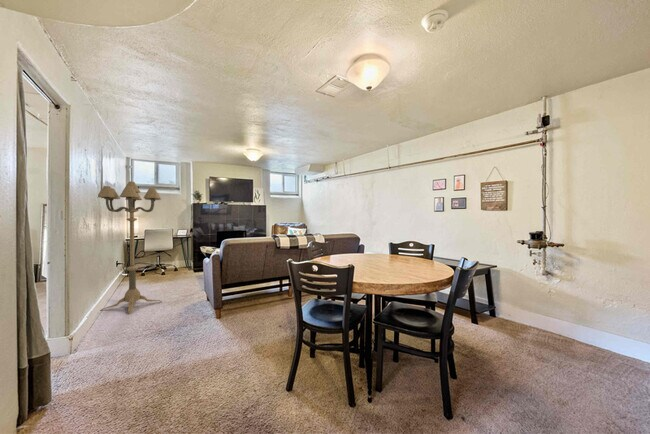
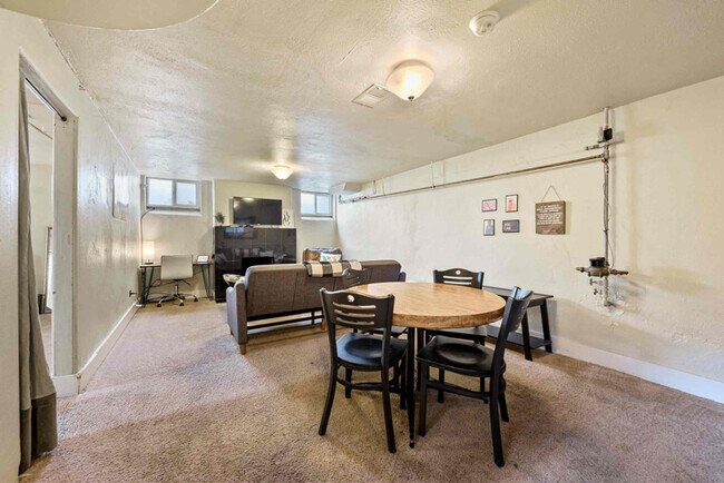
- floor lamp [97,180,163,315]
